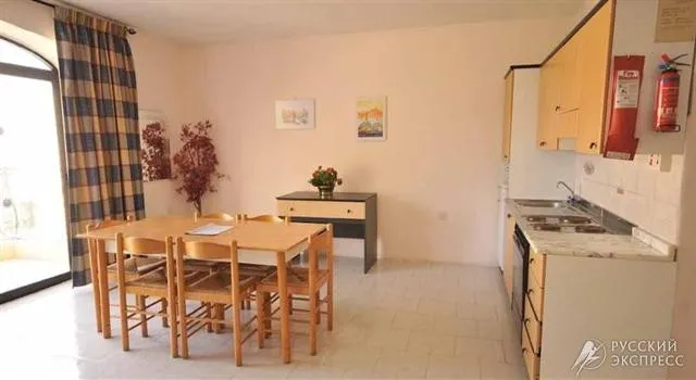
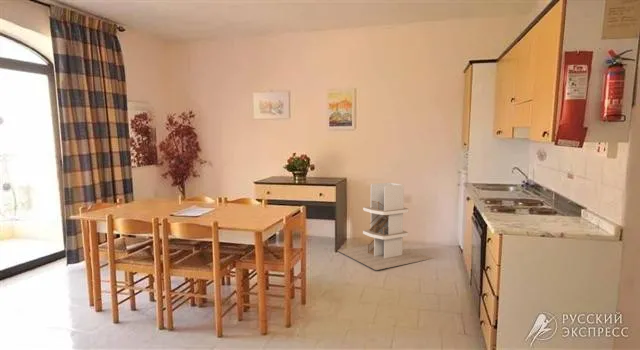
+ storage cabinet [336,182,434,271]
